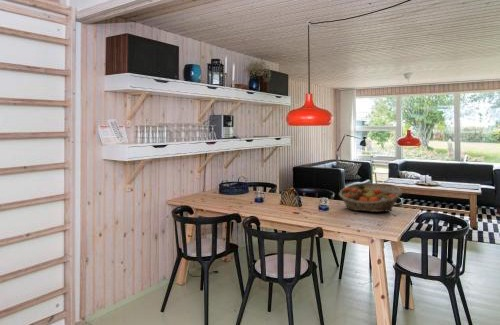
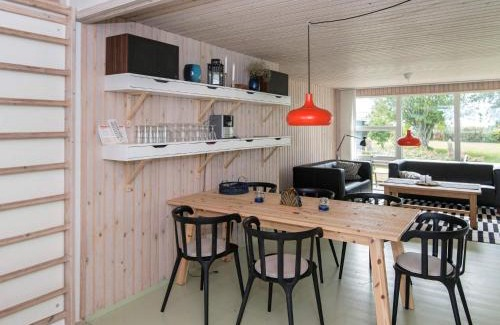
- fruit basket [338,182,403,213]
